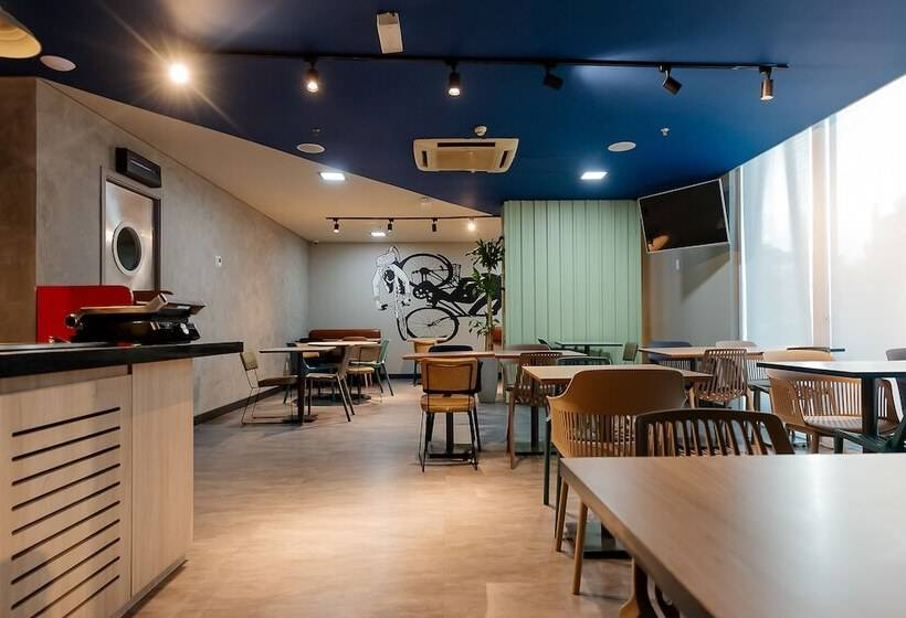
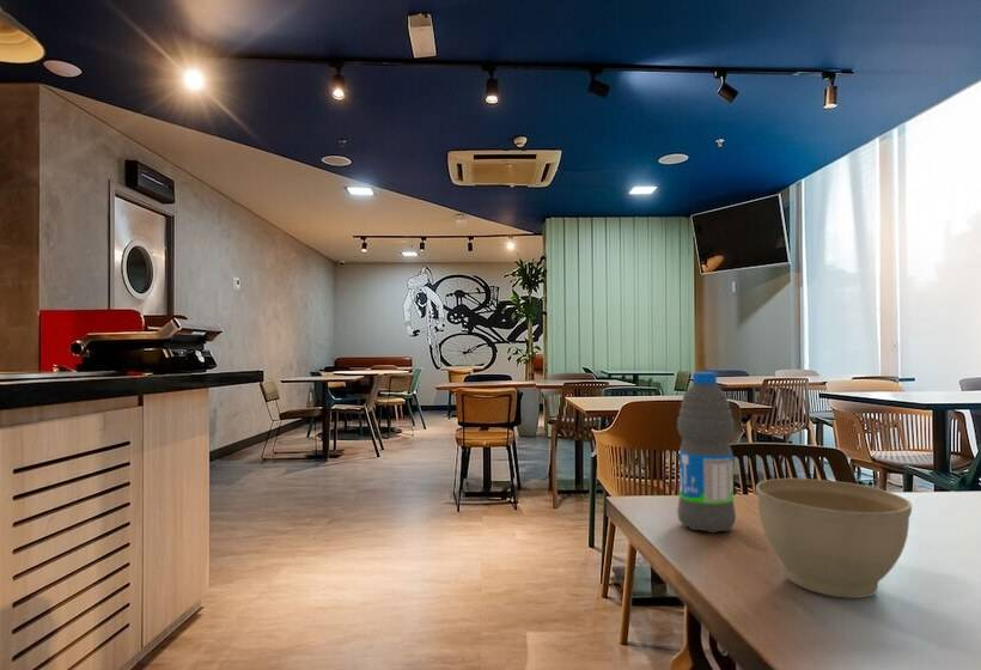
+ water bottle [676,371,737,534]
+ planter bowl [755,477,913,599]
